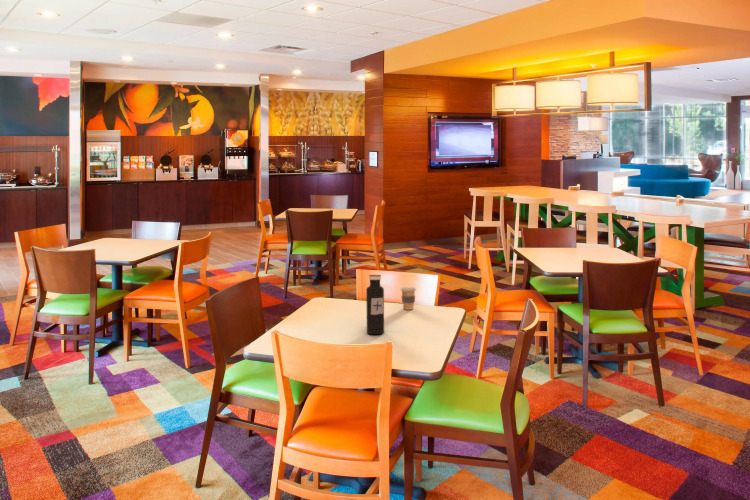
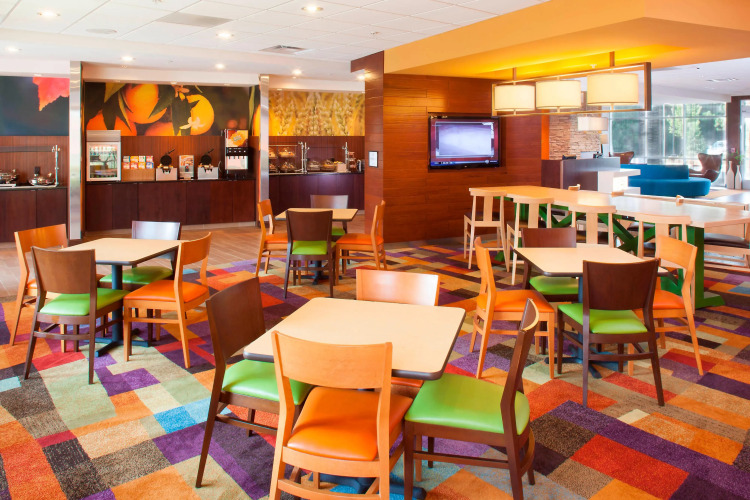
- coffee cup [399,286,417,311]
- water bottle [365,274,385,335]
